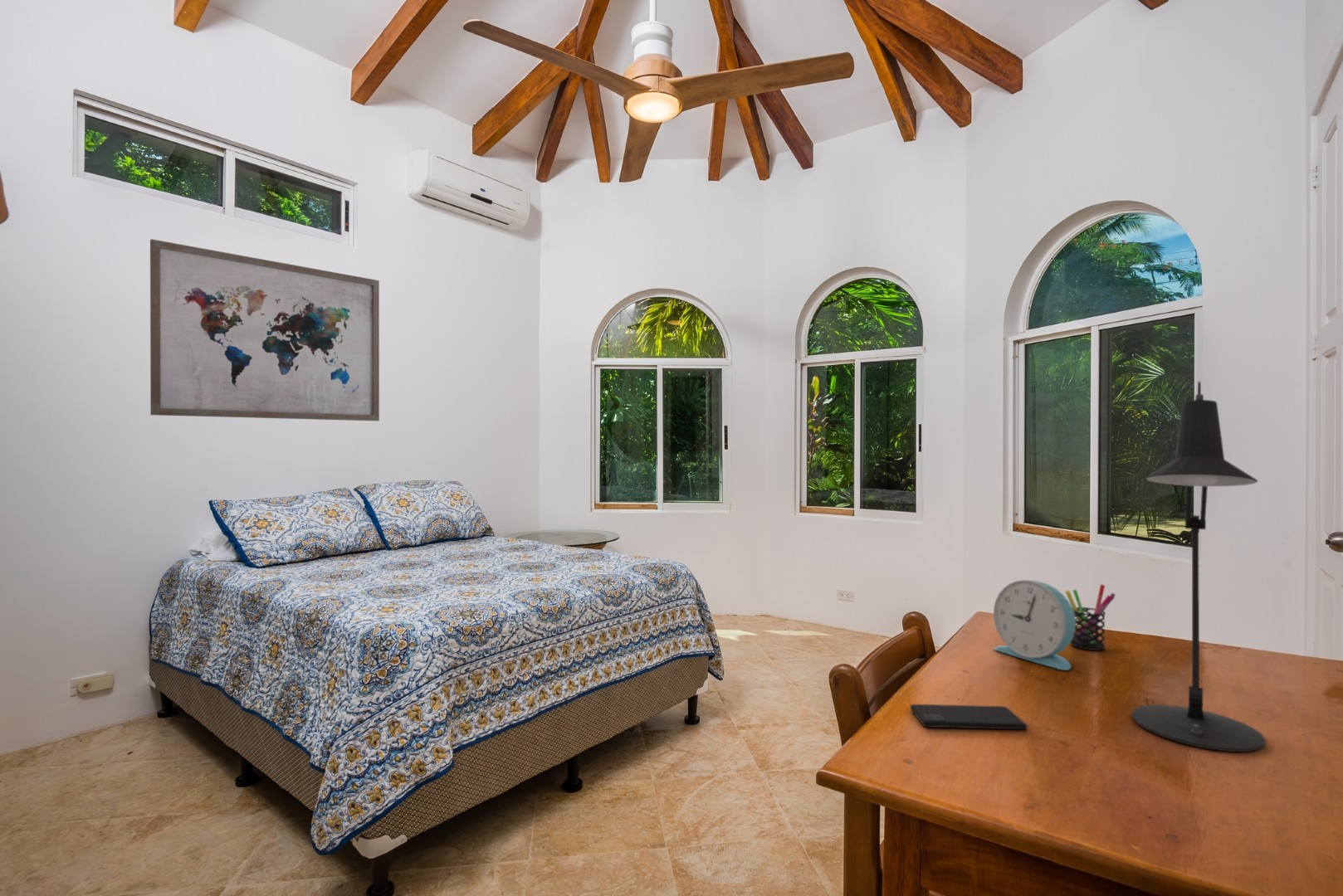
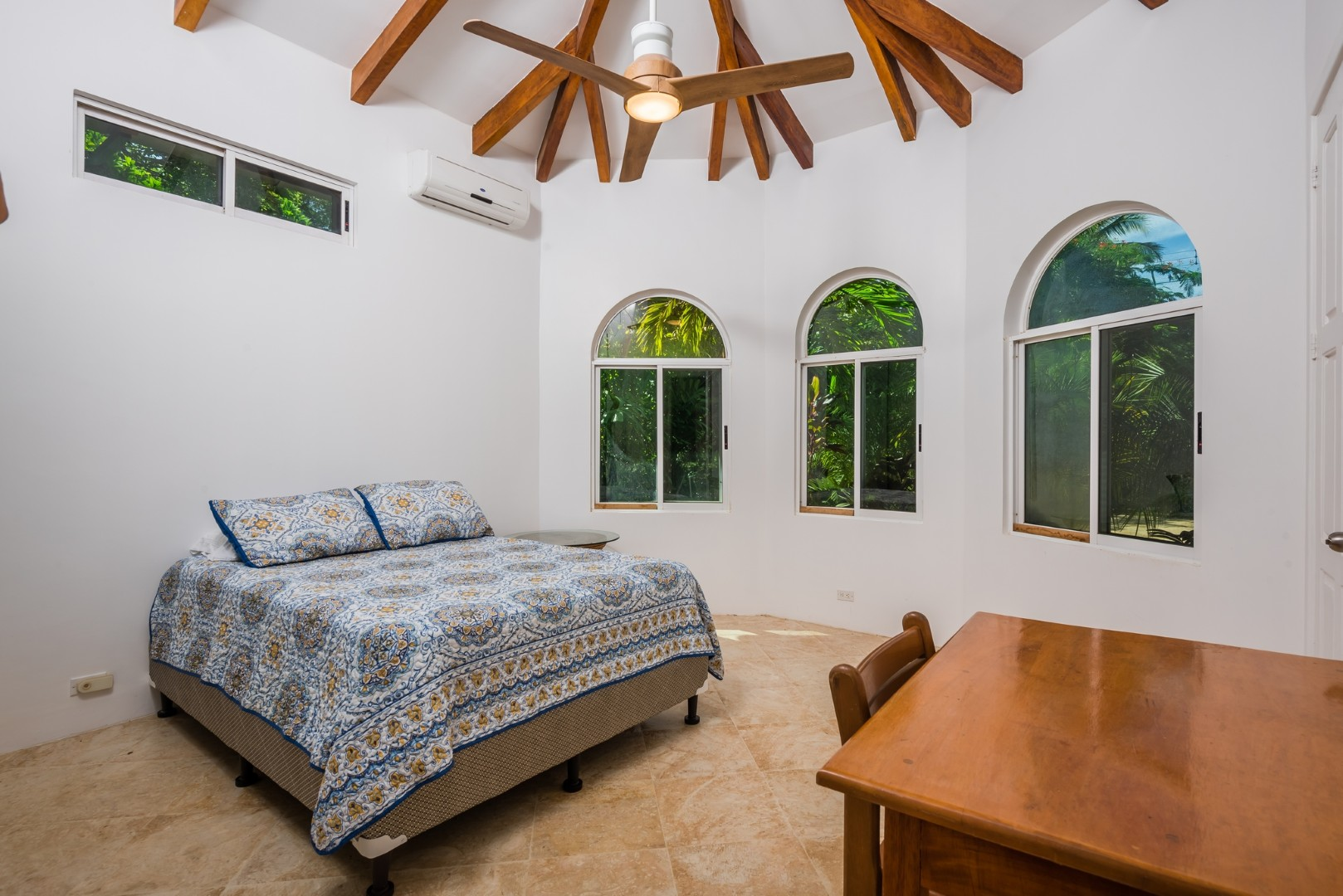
- smartphone [910,704,1028,730]
- desk lamp [1131,381,1267,752]
- wall art [149,238,380,421]
- alarm clock [993,579,1077,671]
- pen holder [1064,583,1116,651]
